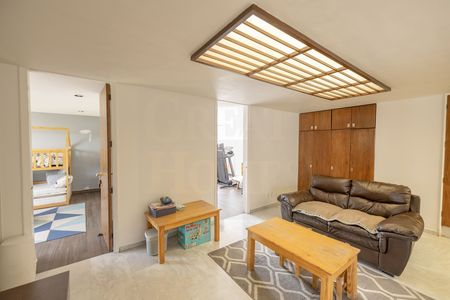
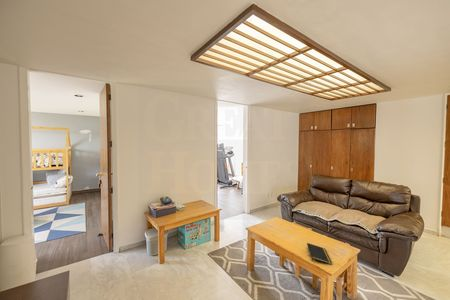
+ notepad [306,242,333,265]
